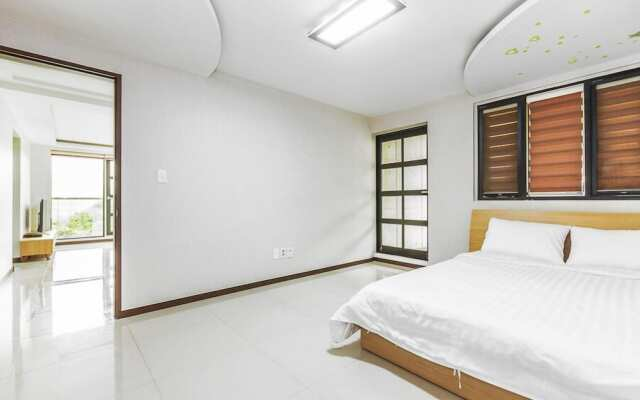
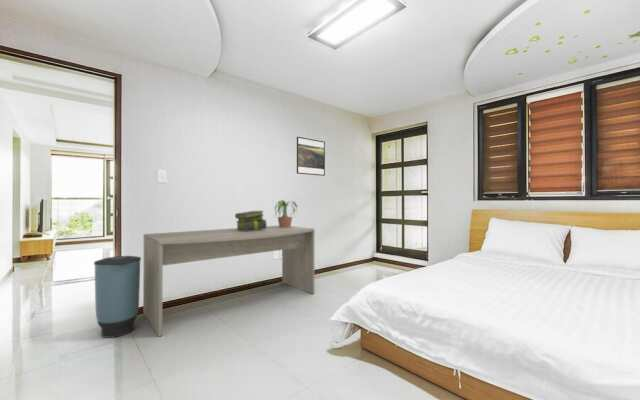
+ trash can [93,255,142,339]
+ potted plant [273,199,298,228]
+ desk [142,225,316,337]
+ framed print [296,136,326,177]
+ stack of books [234,210,268,232]
